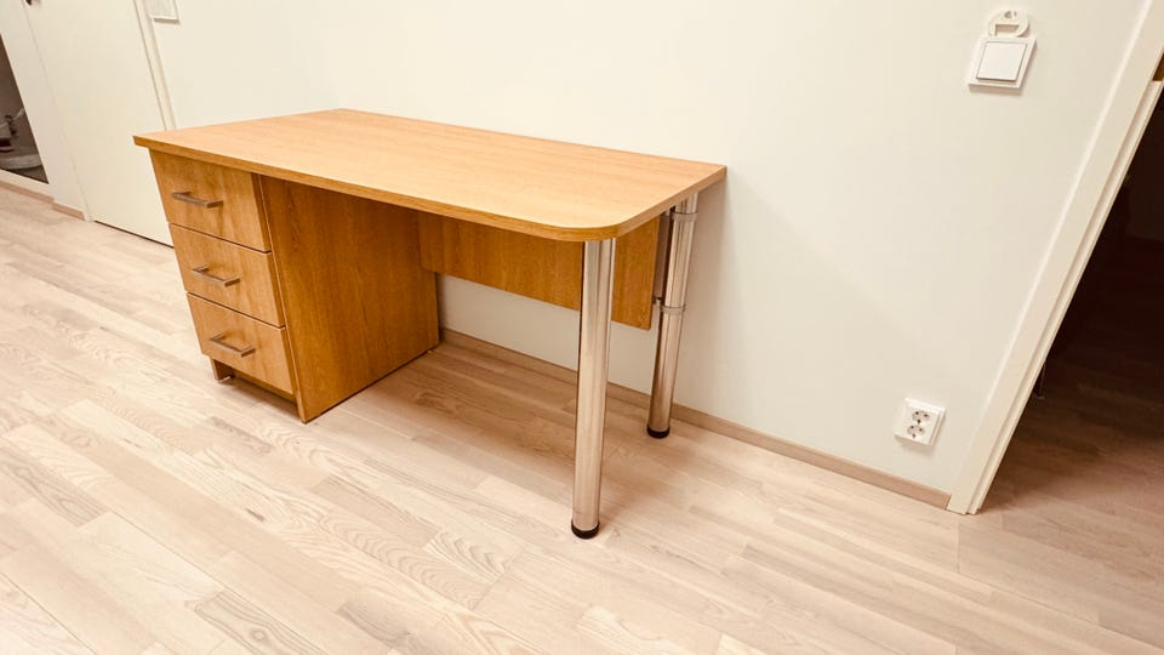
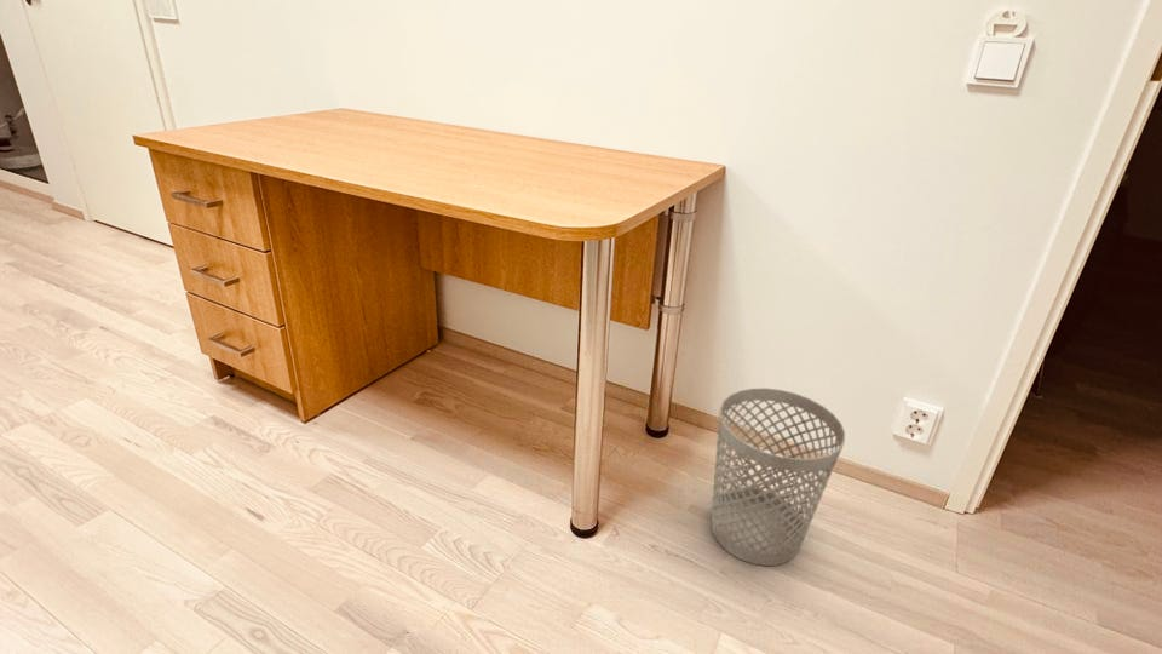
+ wastebasket [711,386,846,567]
